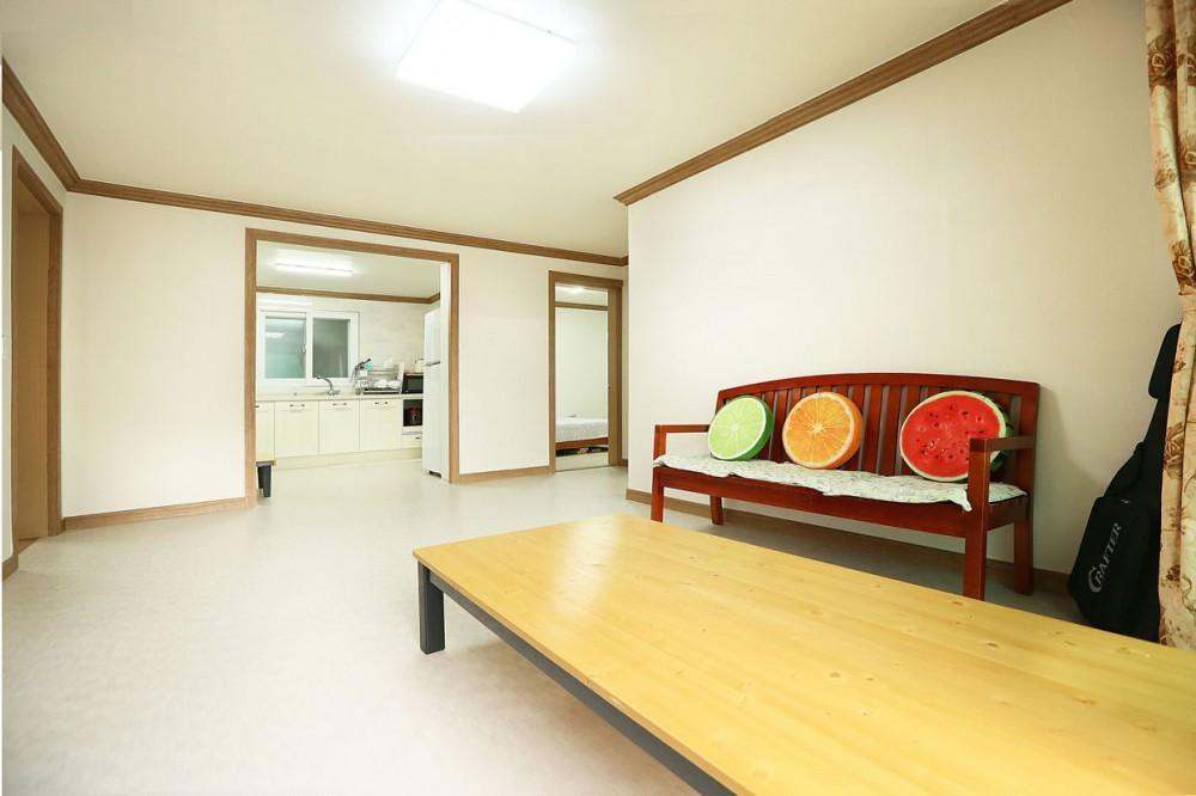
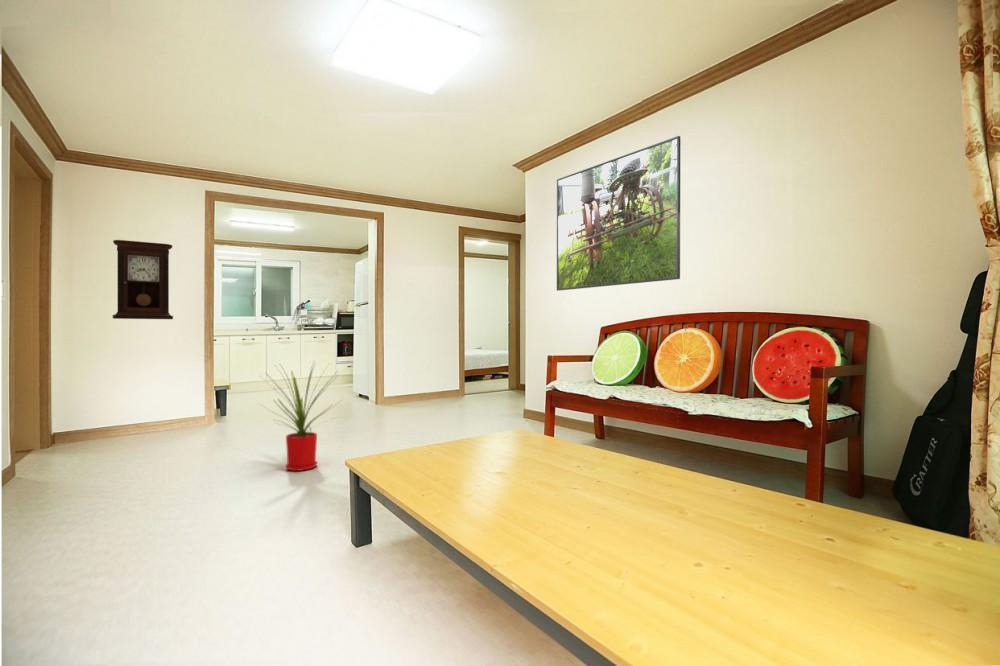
+ pendulum clock [111,239,174,320]
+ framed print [556,135,681,292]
+ house plant [259,361,343,472]
